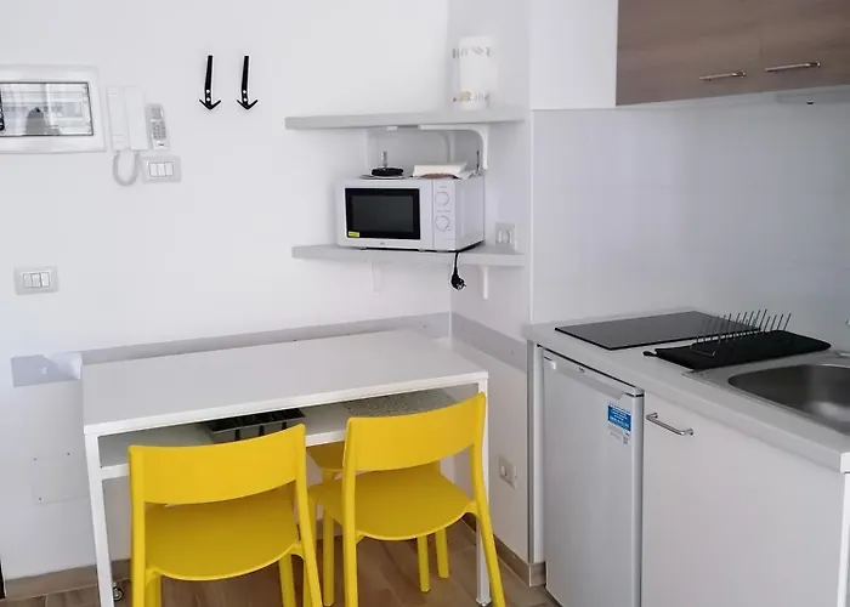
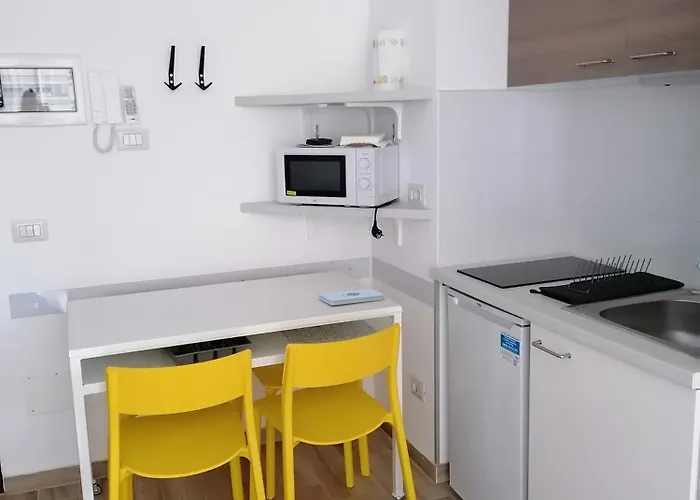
+ notepad [317,288,385,306]
